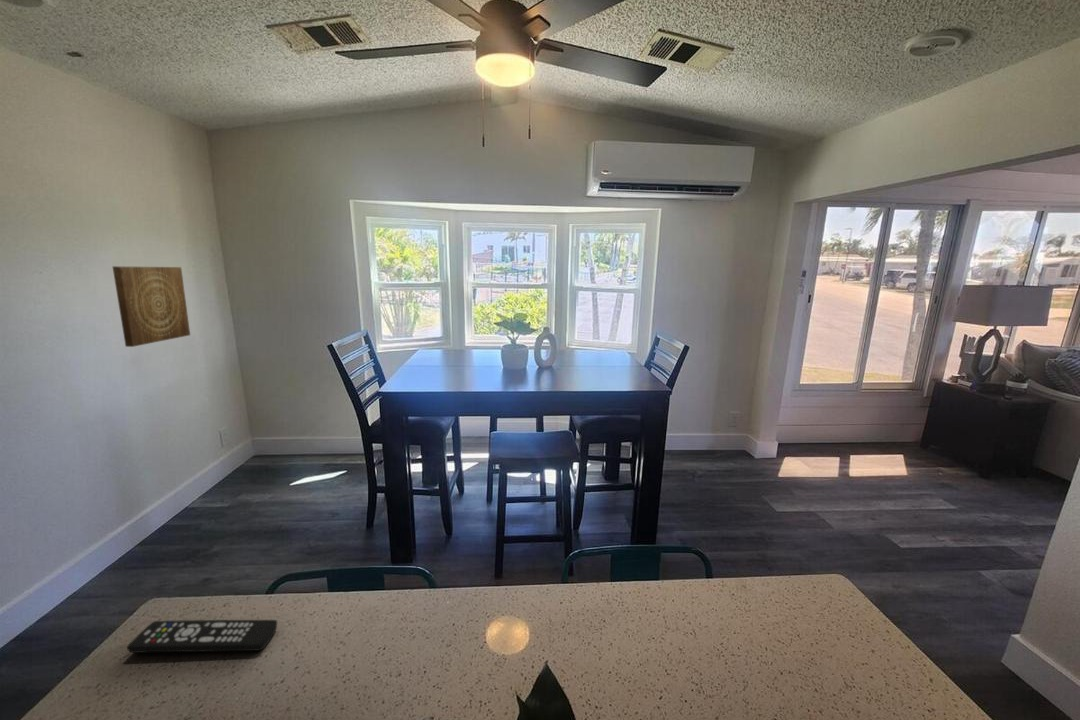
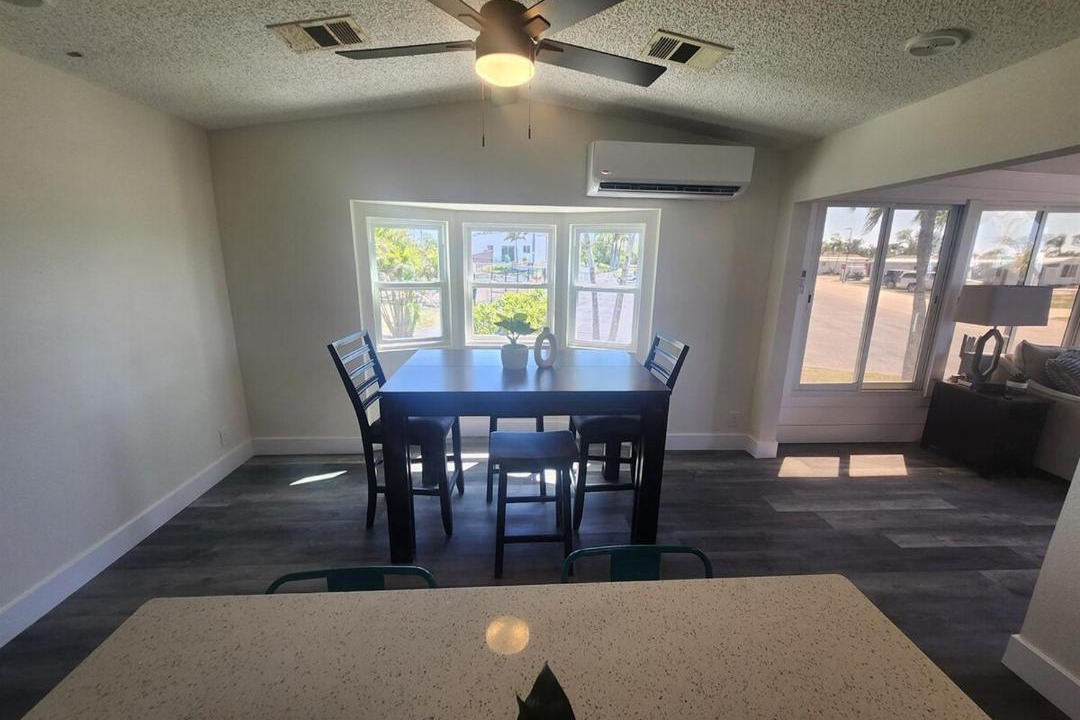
- wall art [112,265,191,348]
- remote control [126,619,278,654]
